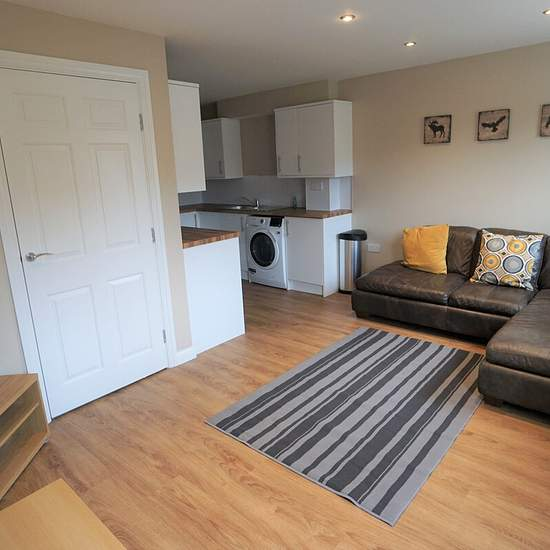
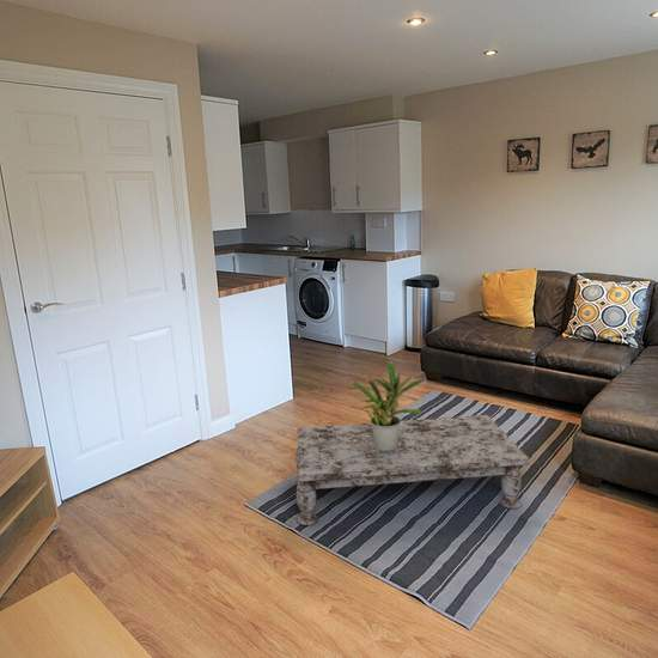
+ potted plant [352,360,426,452]
+ coffee table [294,414,531,526]
